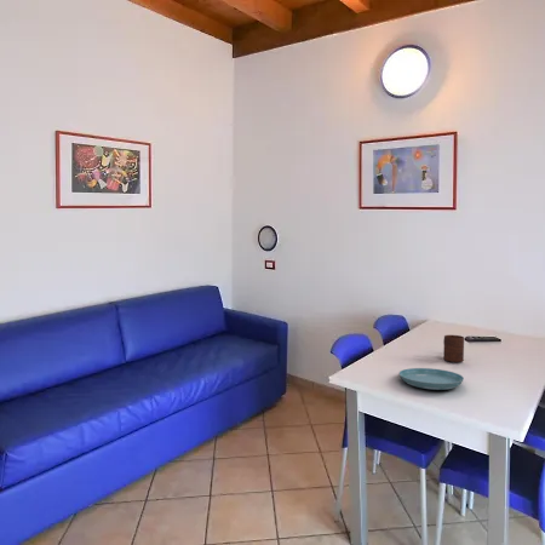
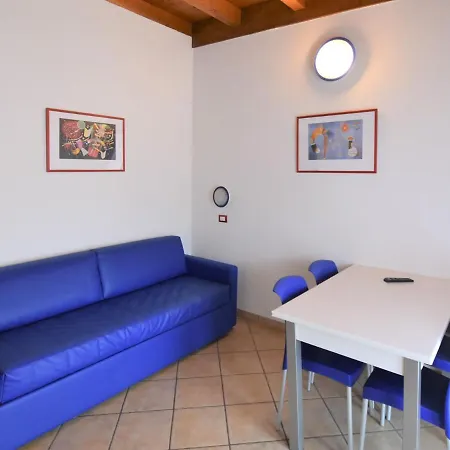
- saucer [398,367,465,391]
- cup [442,334,465,363]
